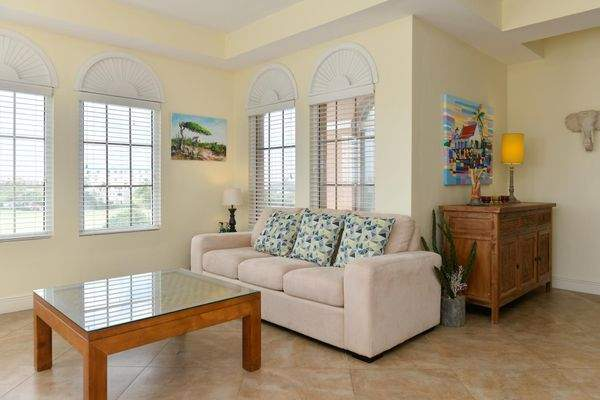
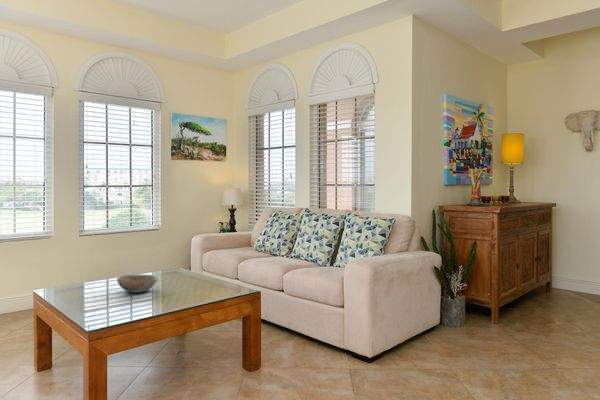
+ bowl [116,274,158,294]
